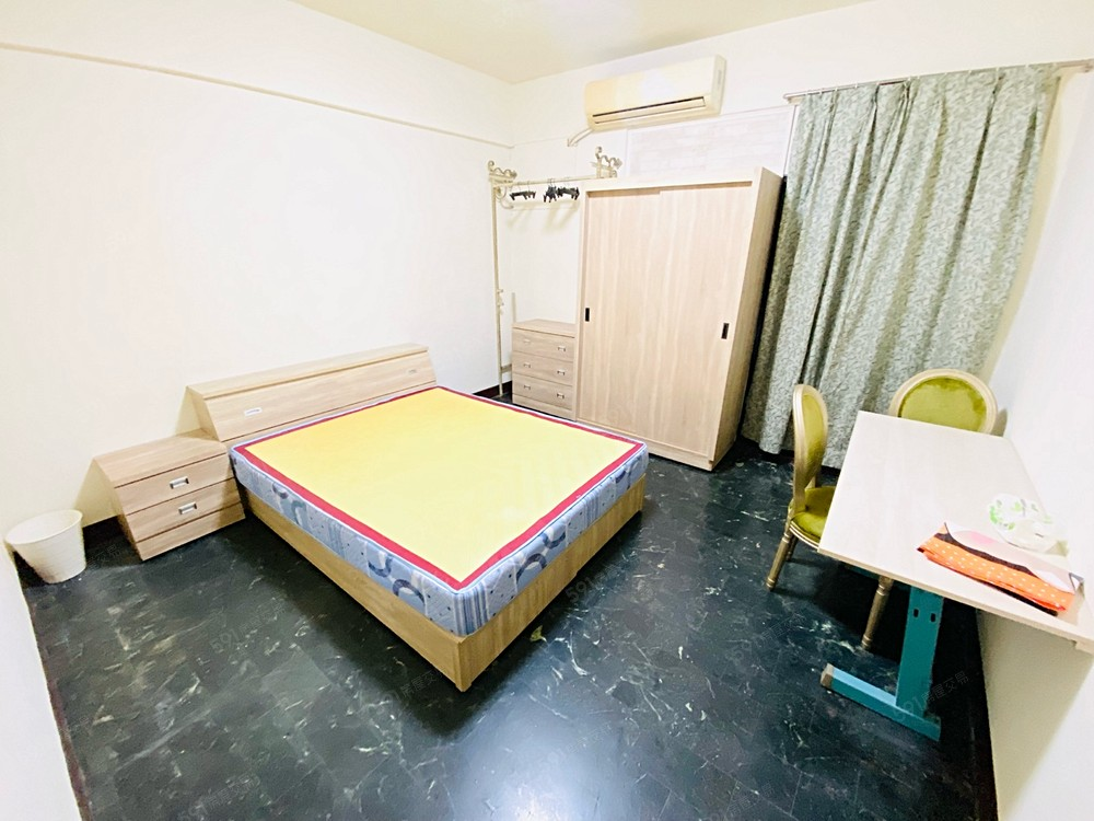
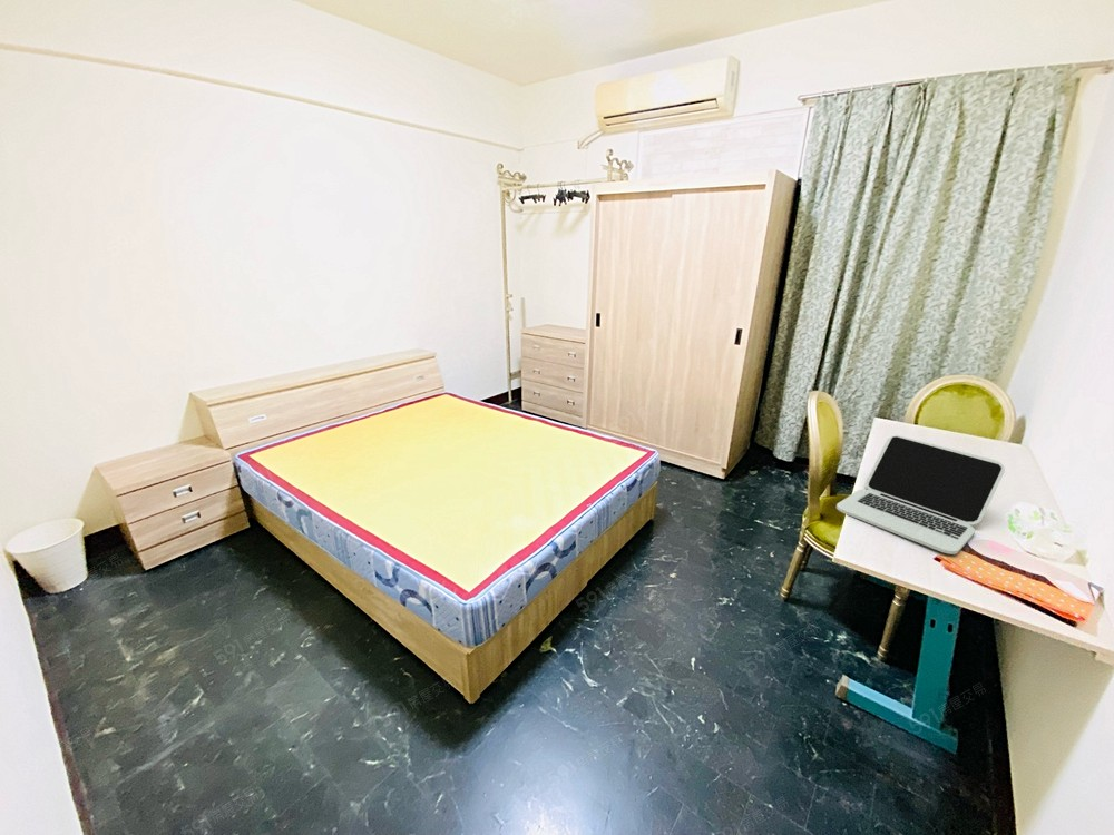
+ laptop [836,434,1006,556]
